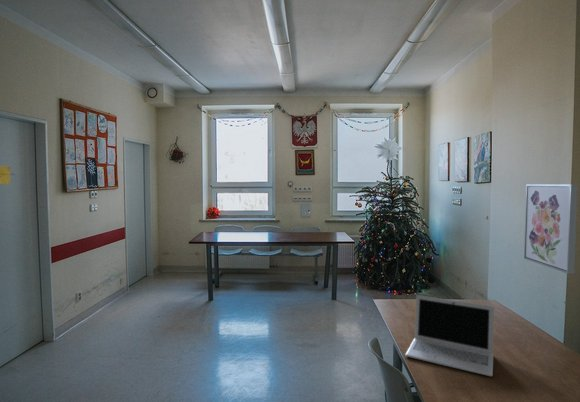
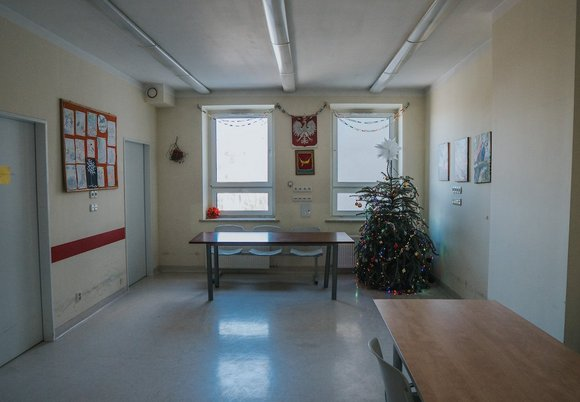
- wall art [523,183,579,275]
- laptop [404,294,495,377]
